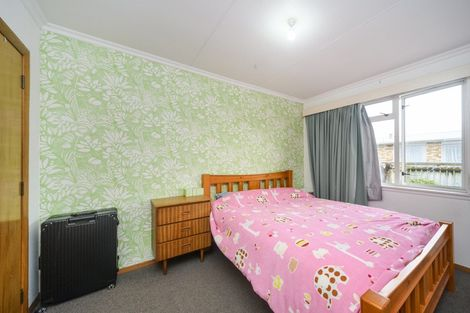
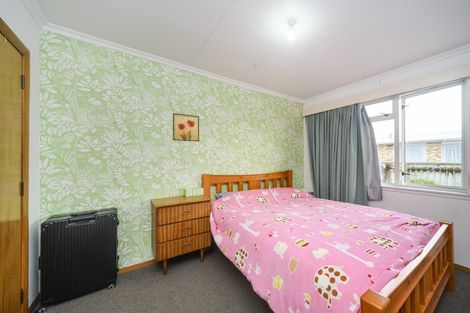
+ wall art [172,112,200,142]
